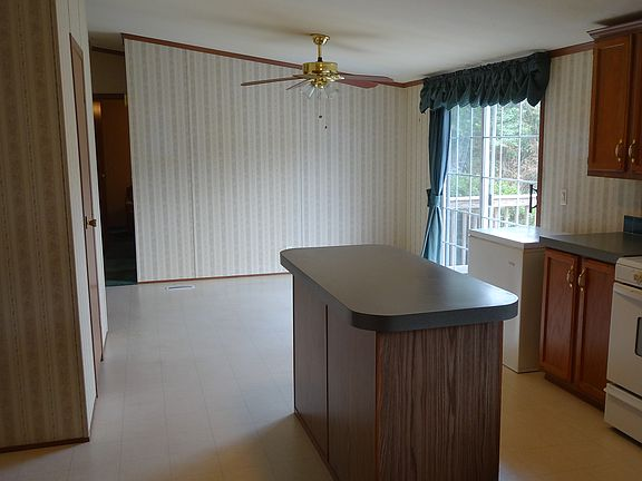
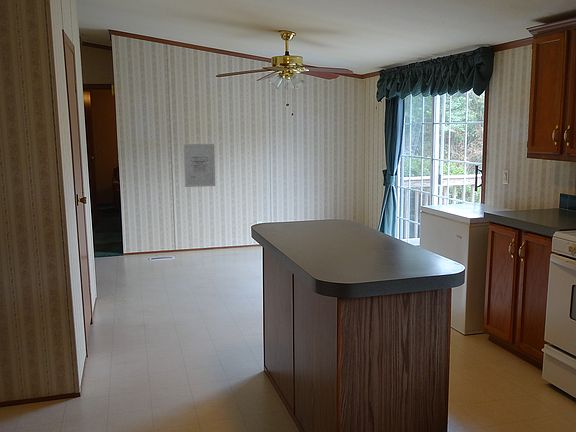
+ wall art [183,143,216,188]
